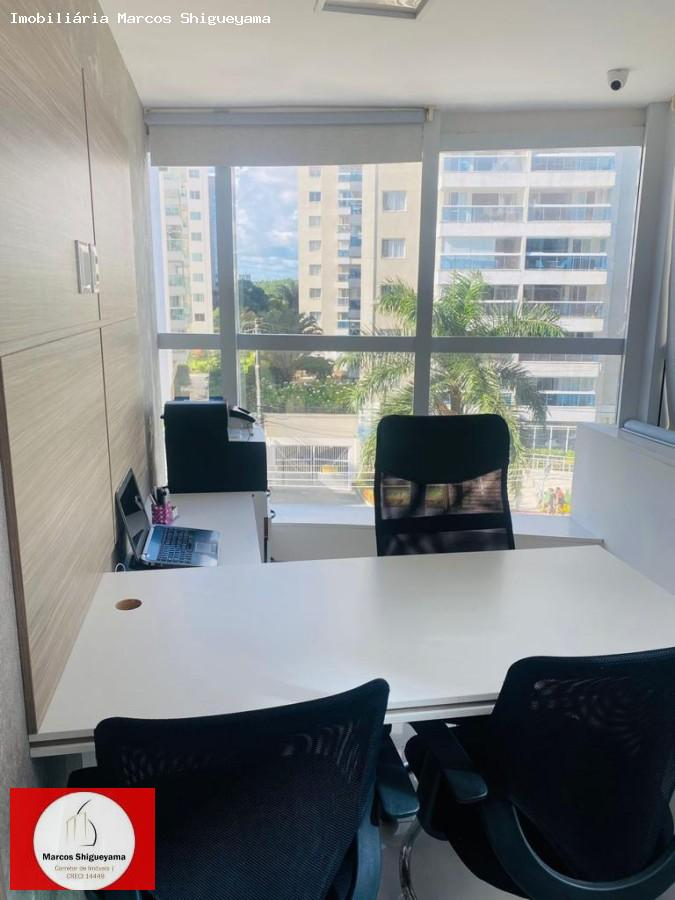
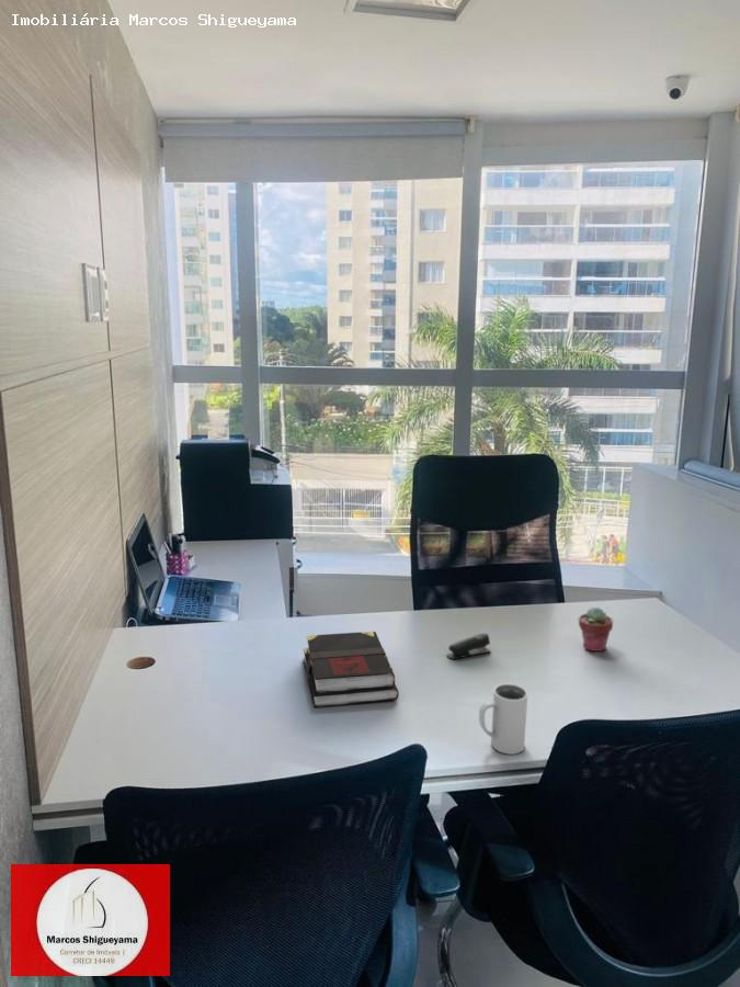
+ mug [478,683,528,756]
+ book [303,631,400,708]
+ potted succulent [578,606,614,653]
+ stapler [446,632,491,660]
